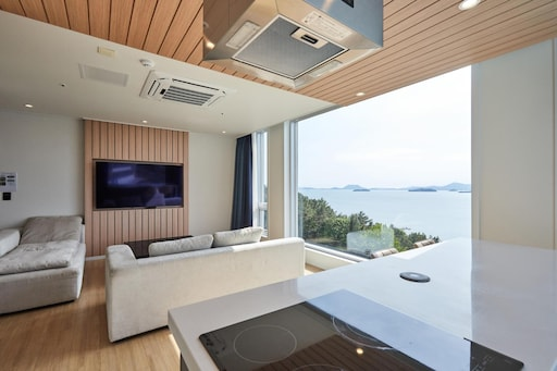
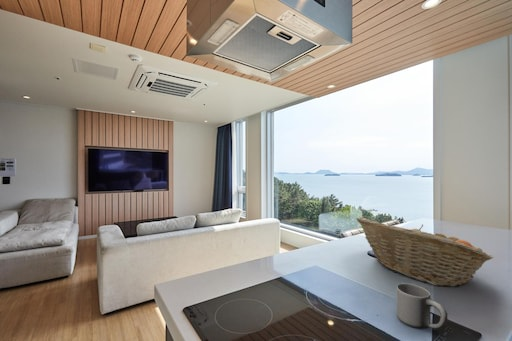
+ mug [396,282,449,330]
+ fruit basket [355,216,494,288]
